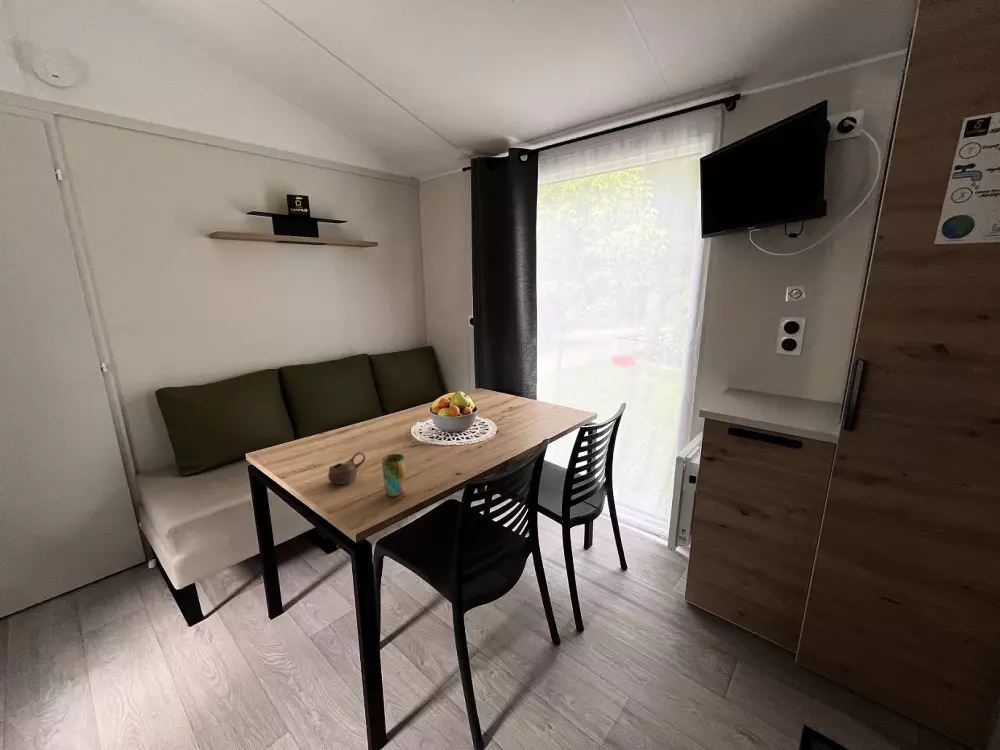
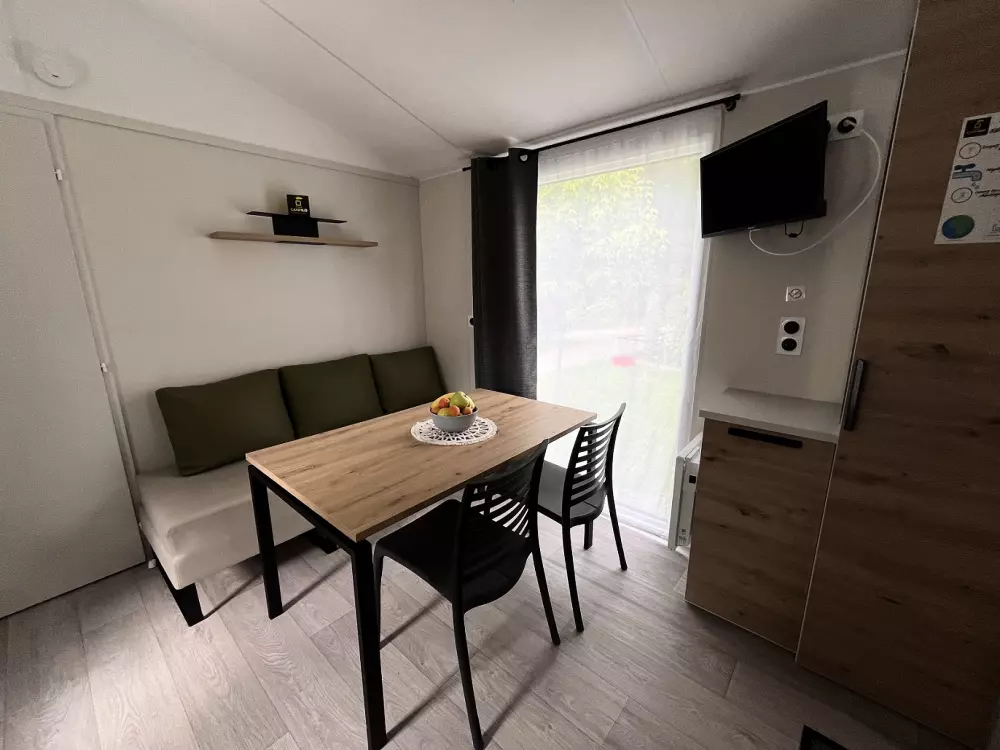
- cup [327,451,366,485]
- cup [380,453,406,498]
